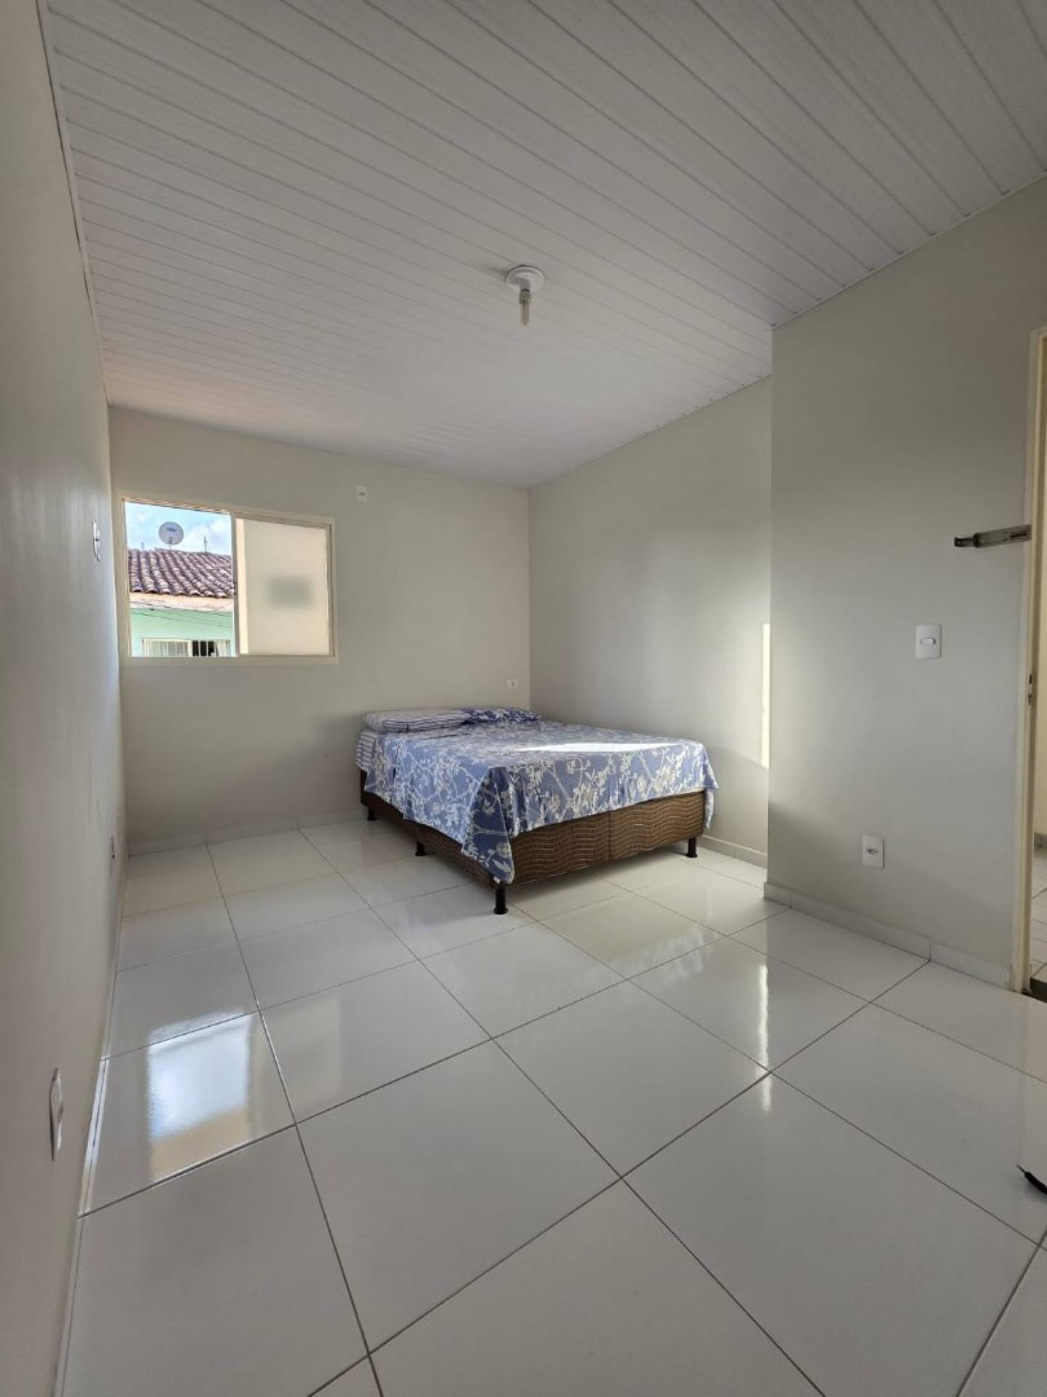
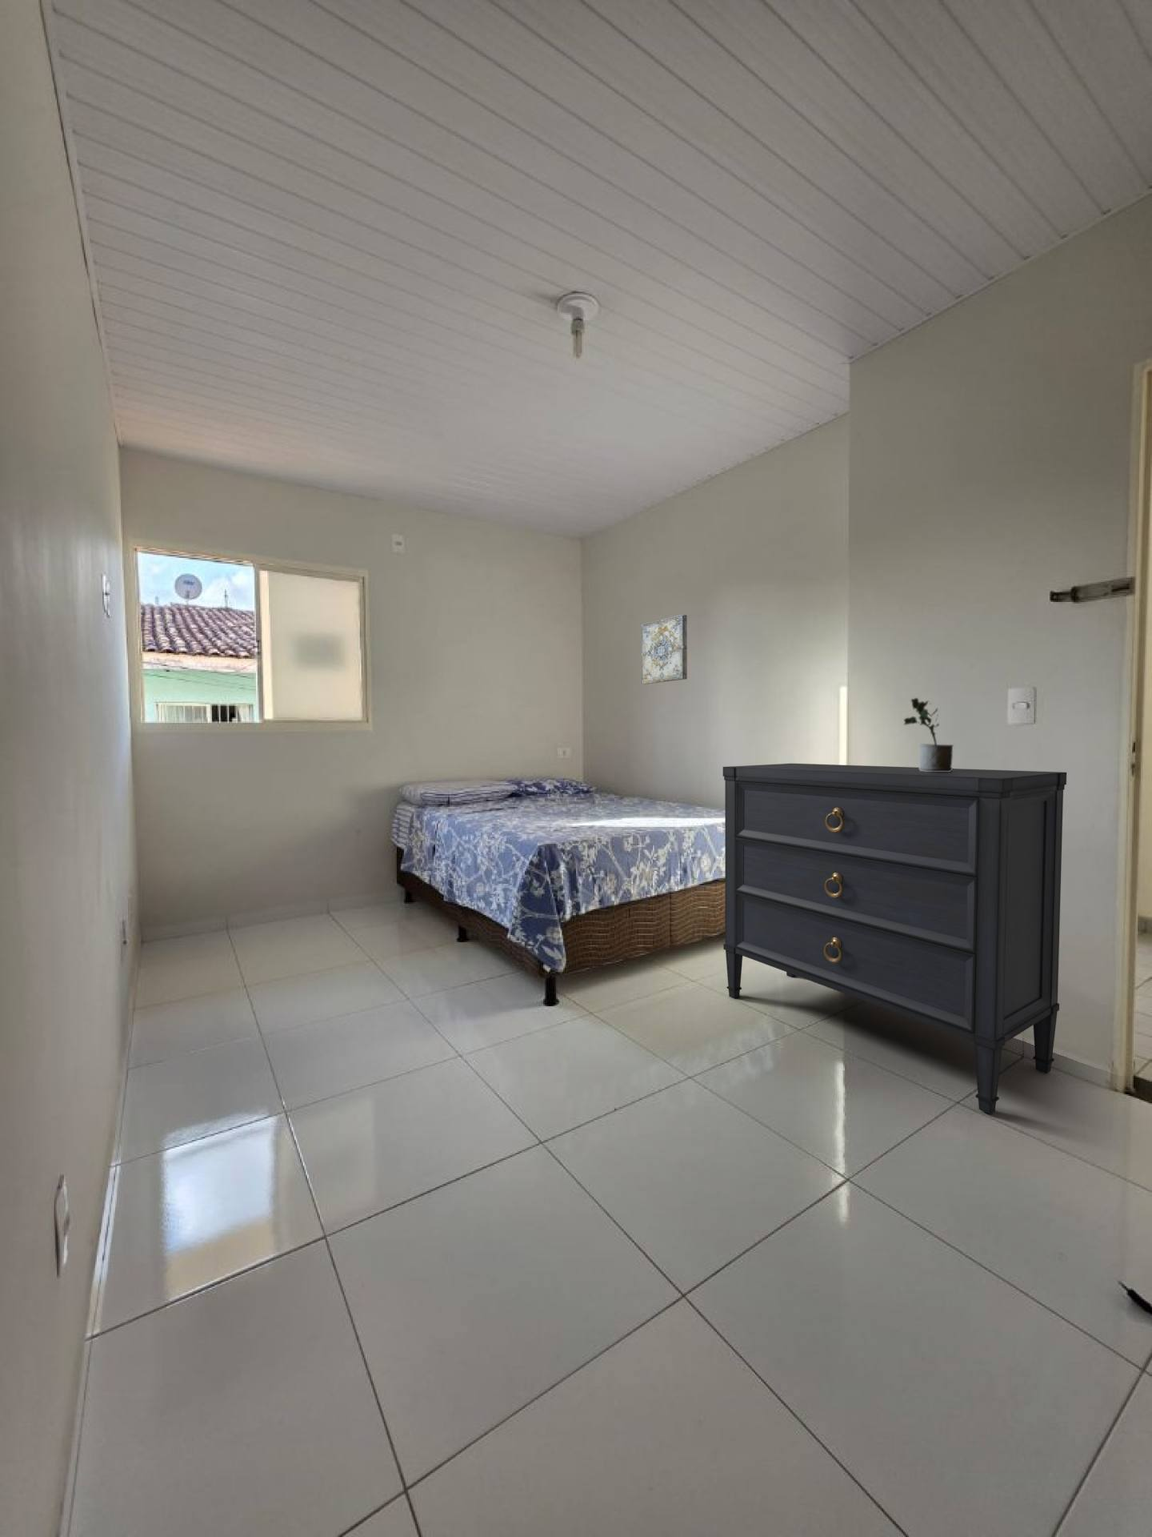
+ dresser [722,762,1067,1115]
+ potted plant [903,697,955,772]
+ wall art [641,614,689,685]
